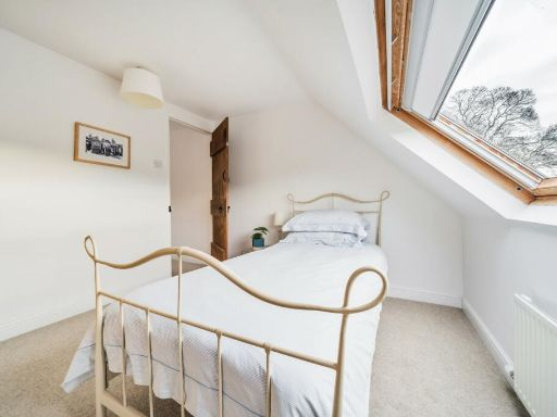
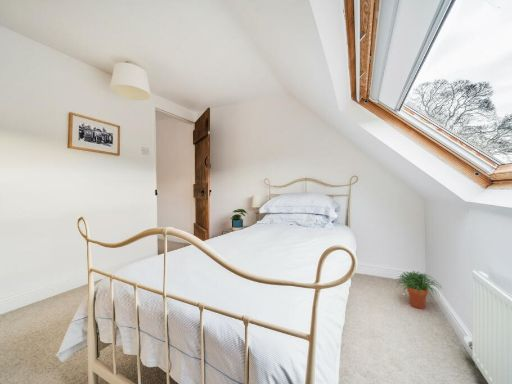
+ potted plant [395,270,443,310]
